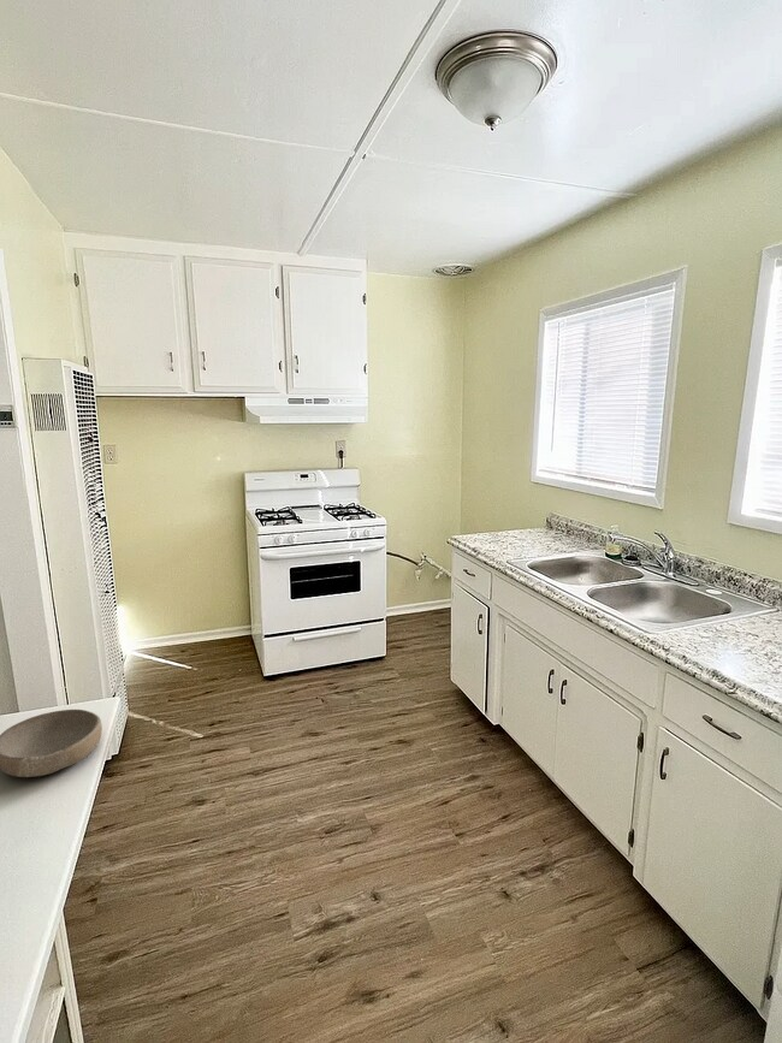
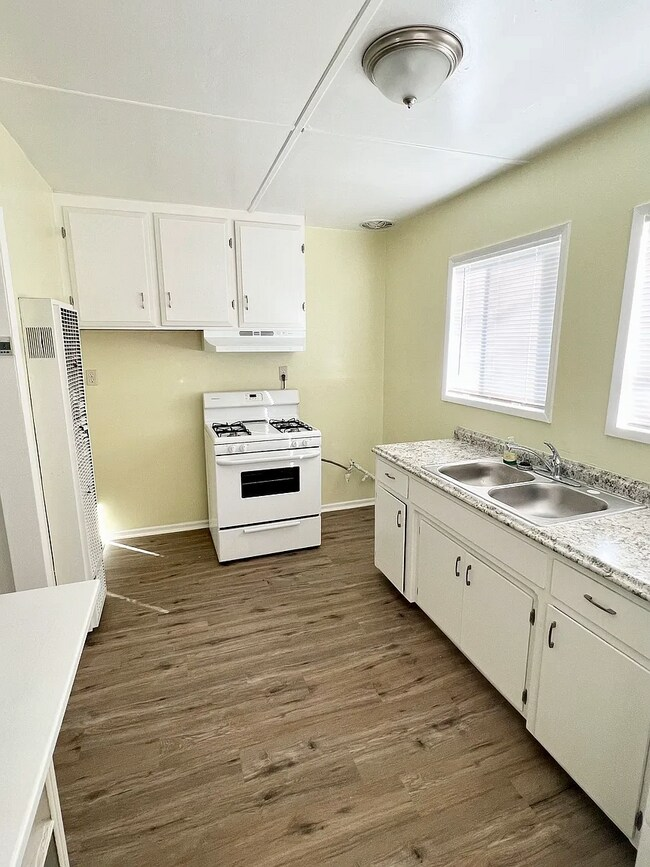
- bowl [0,709,103,778]
